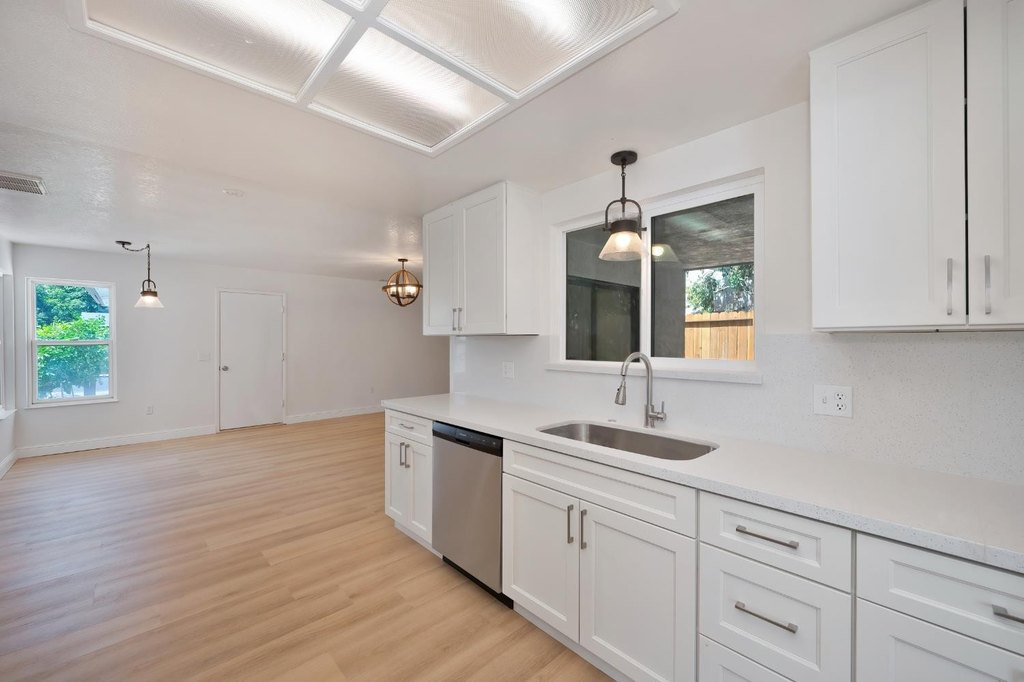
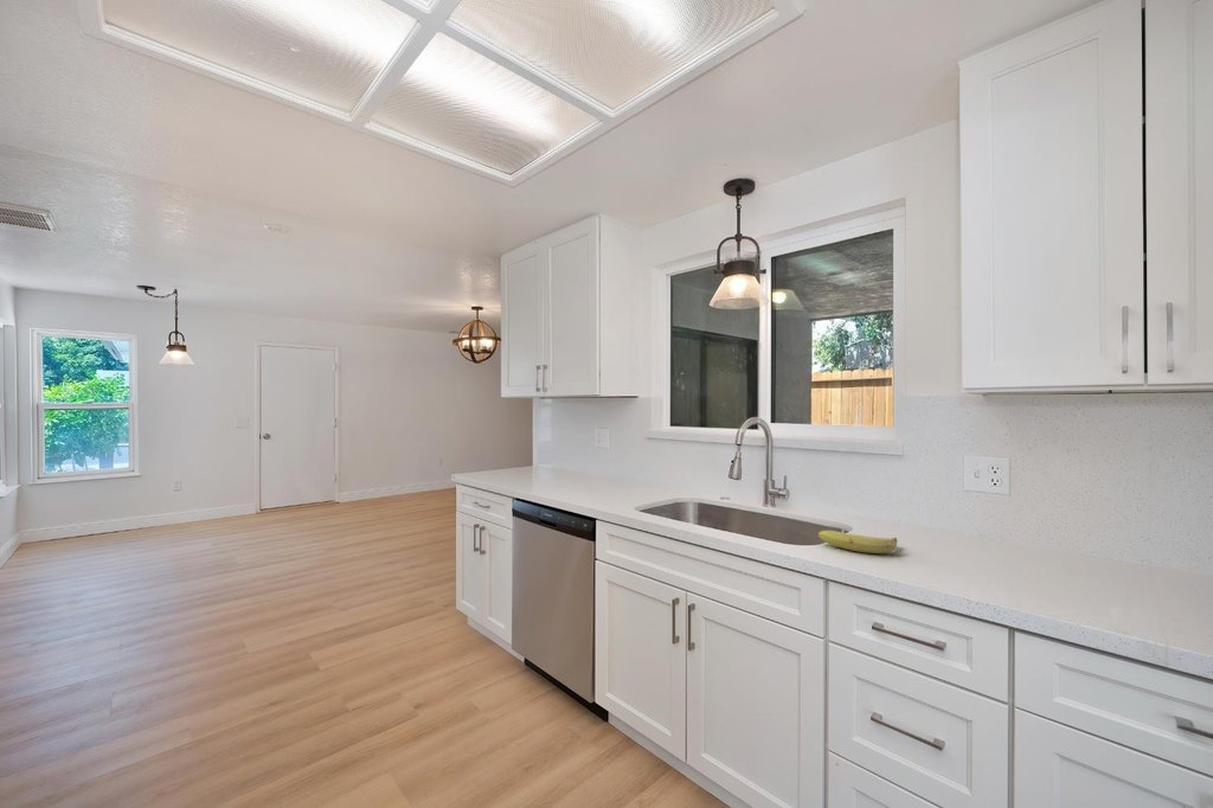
+ fruit [817,530,899,554]
